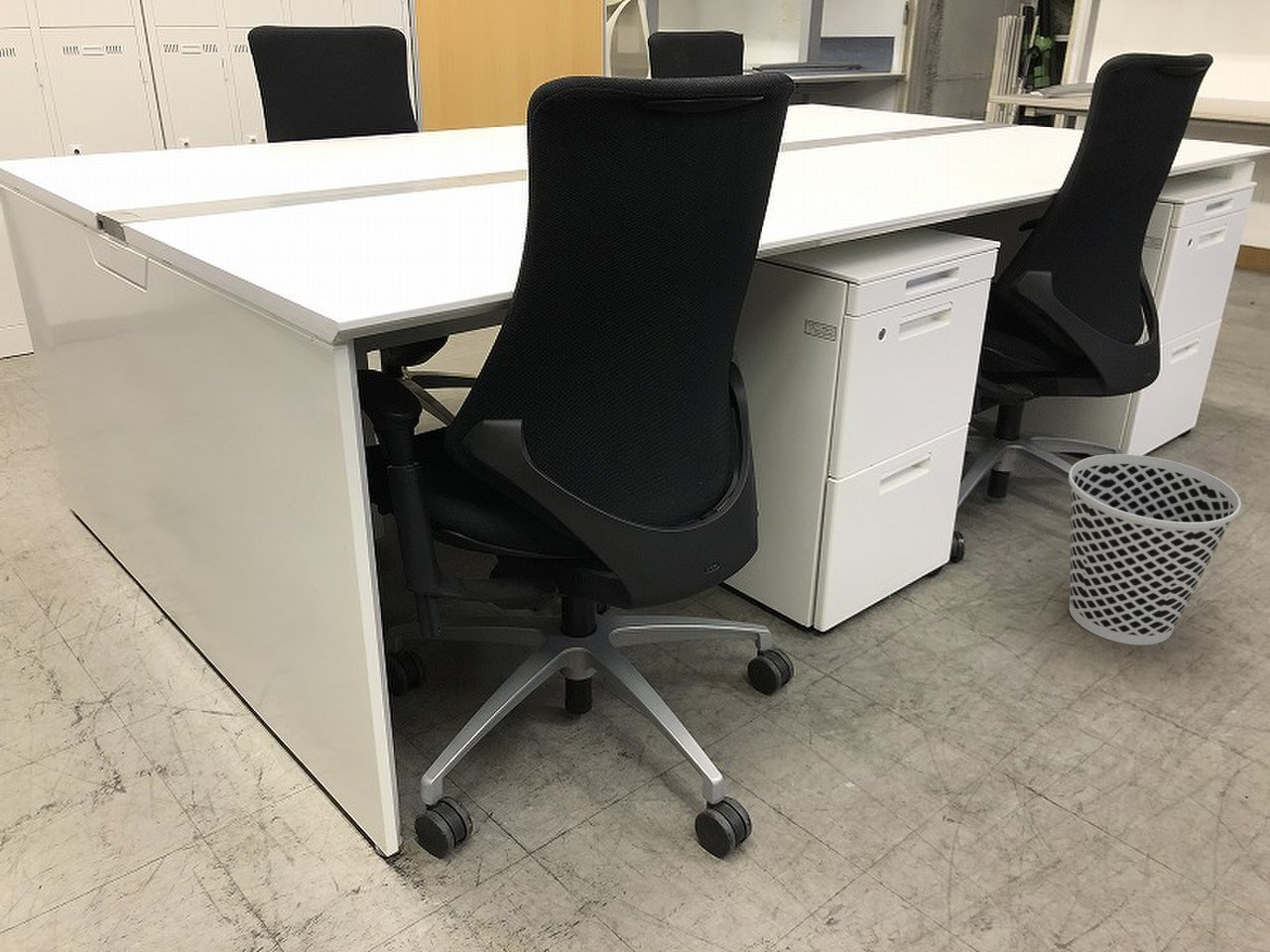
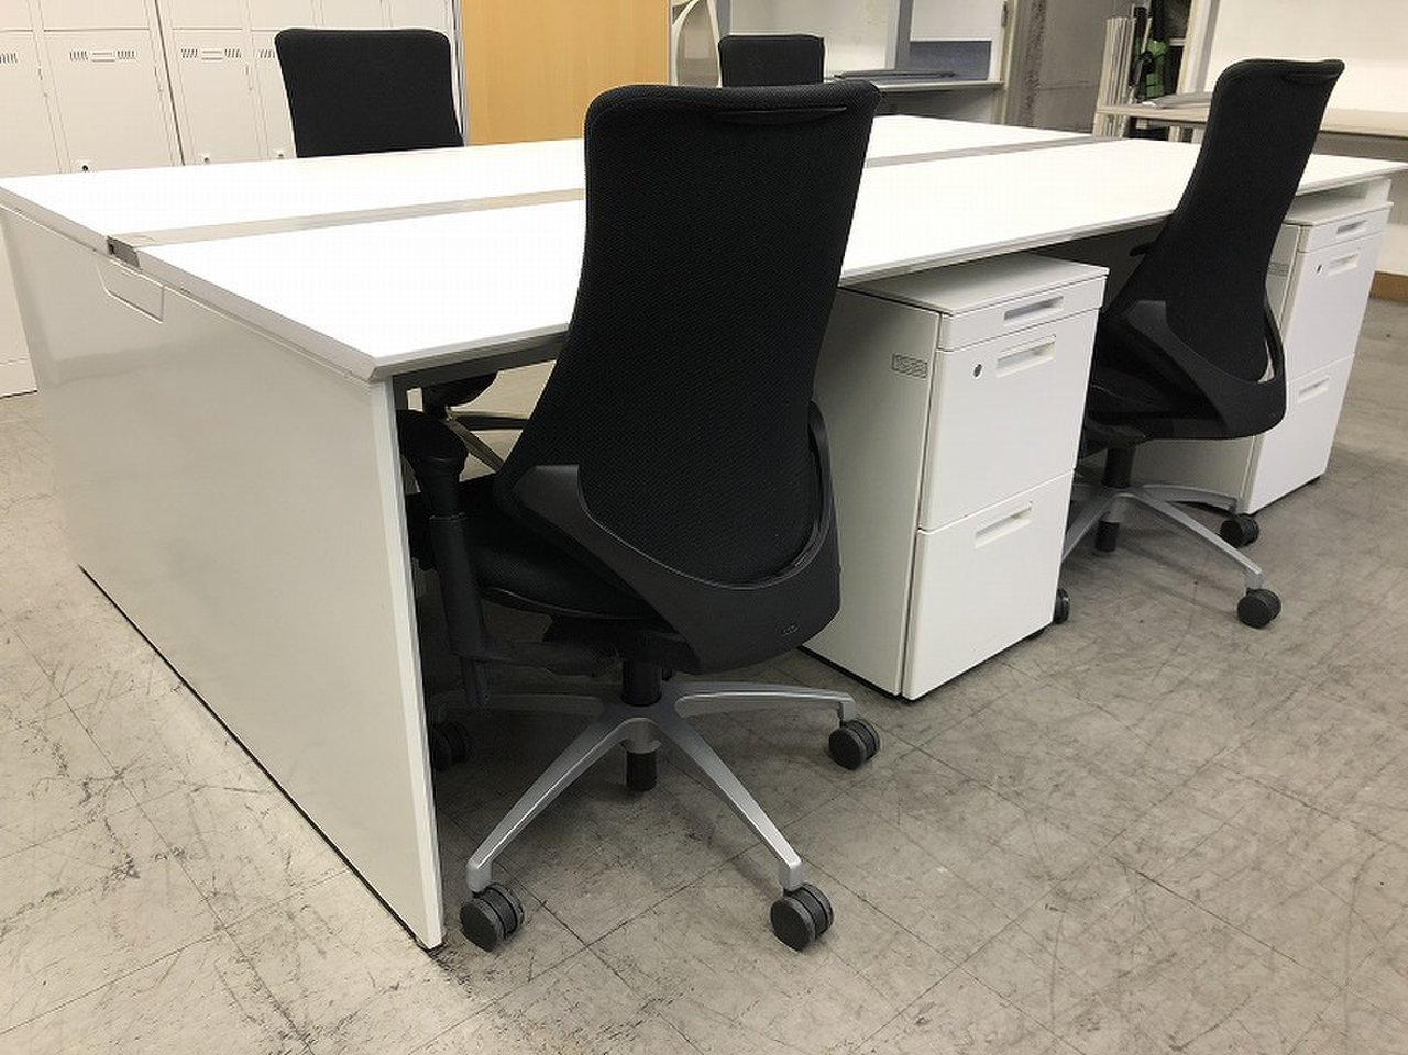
- wastebasket [1068,453,1242,646]
